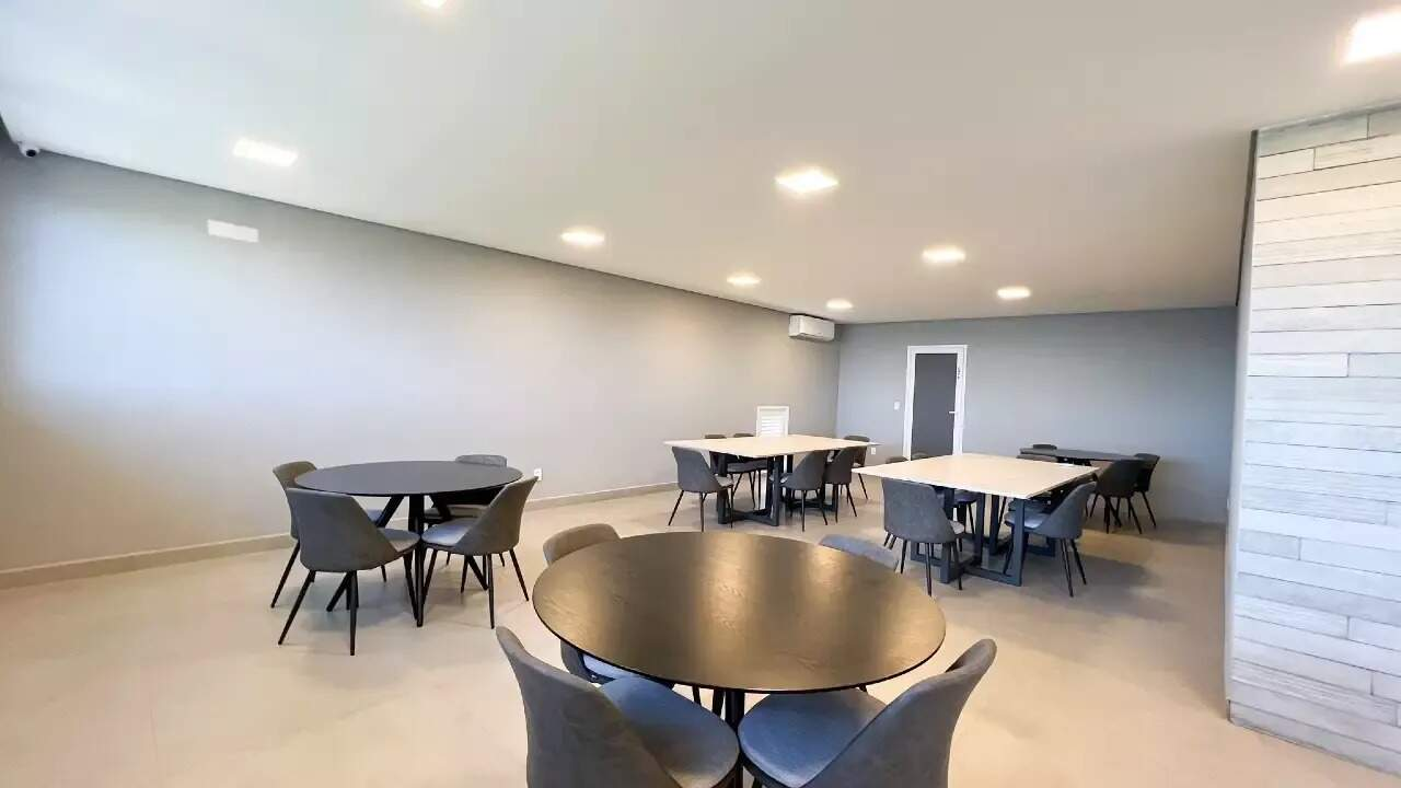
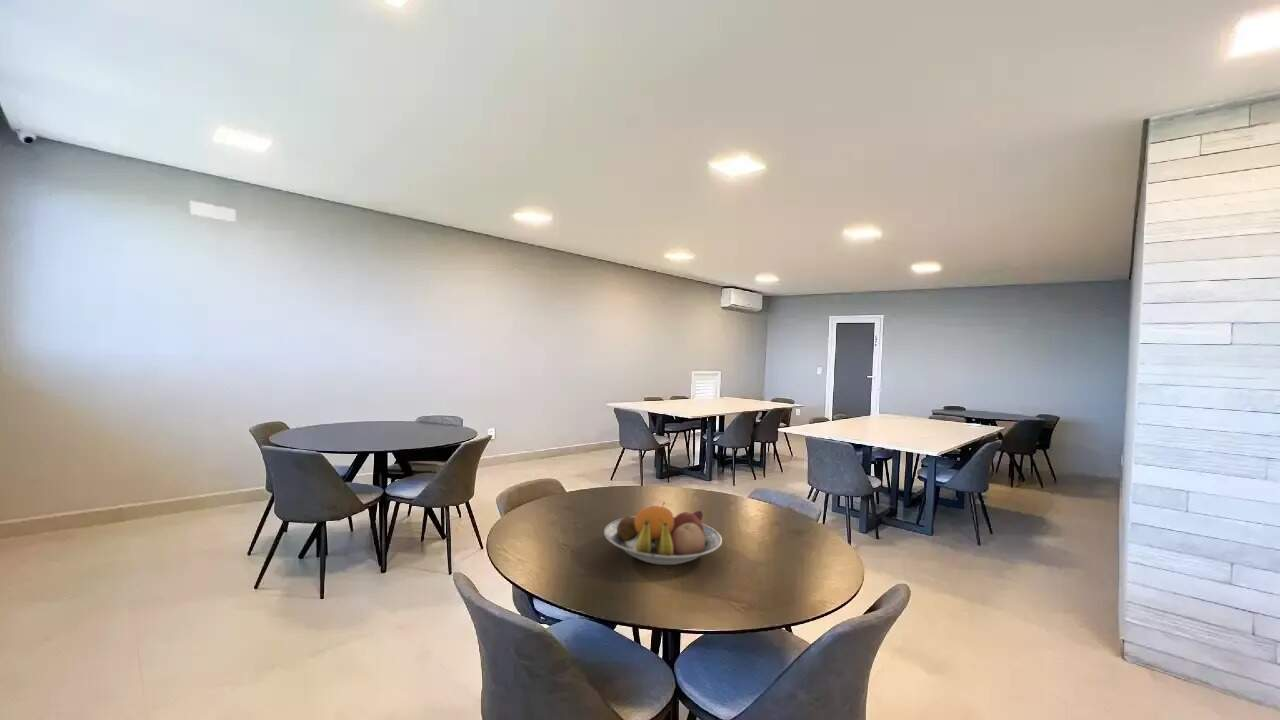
+ fruit bowl [603,501,723,566]
